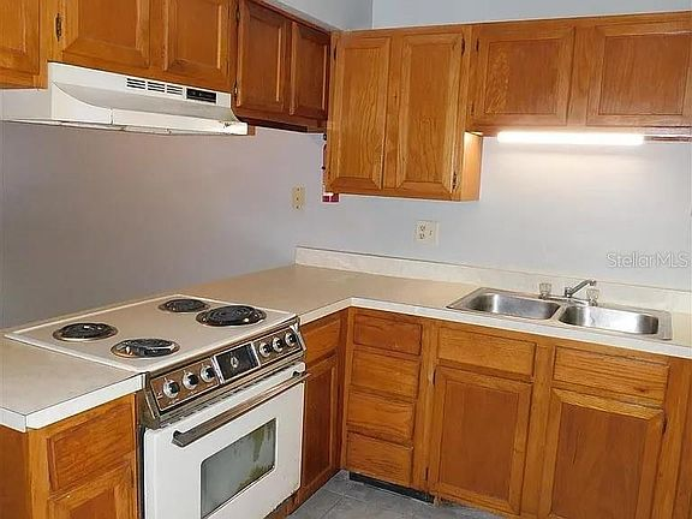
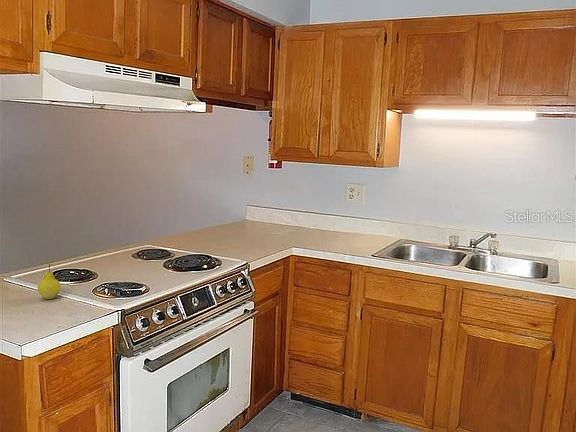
+ fruit [37,263,62,300]
